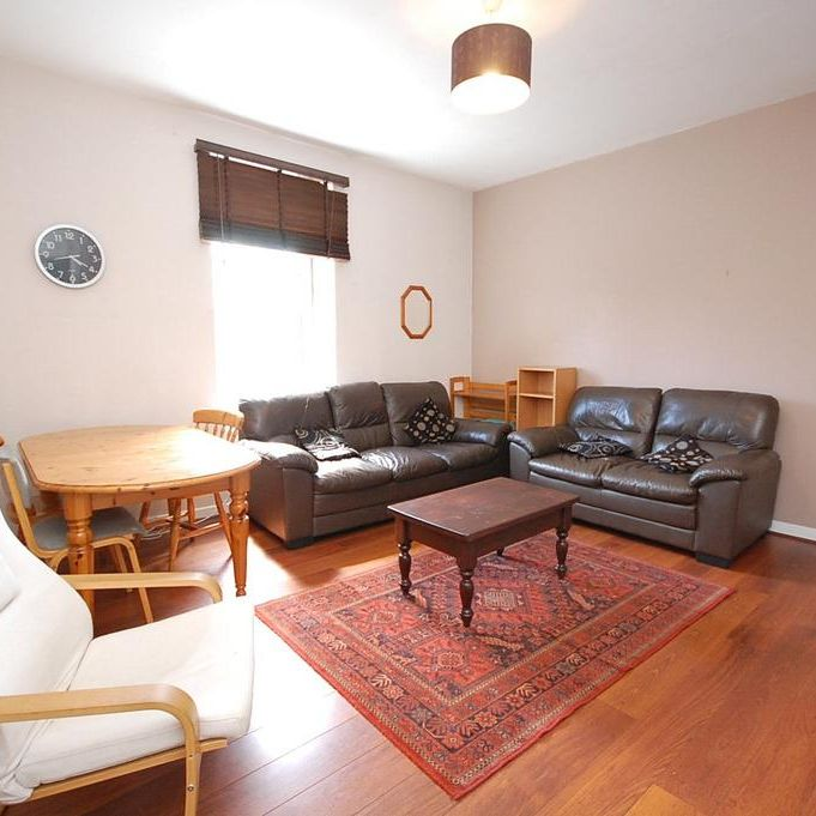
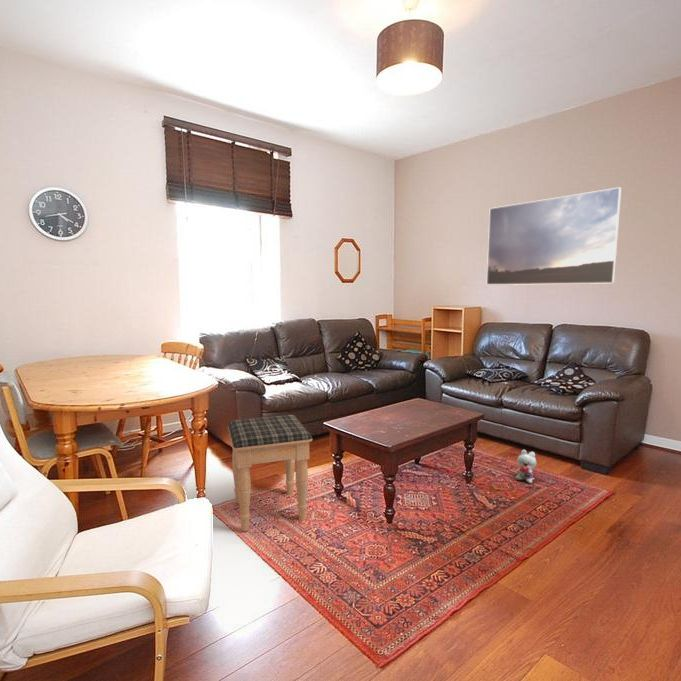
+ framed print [486,186,622,286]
+ plush toy [515,449,537,484]
+ footstool [227,414,313,532]
